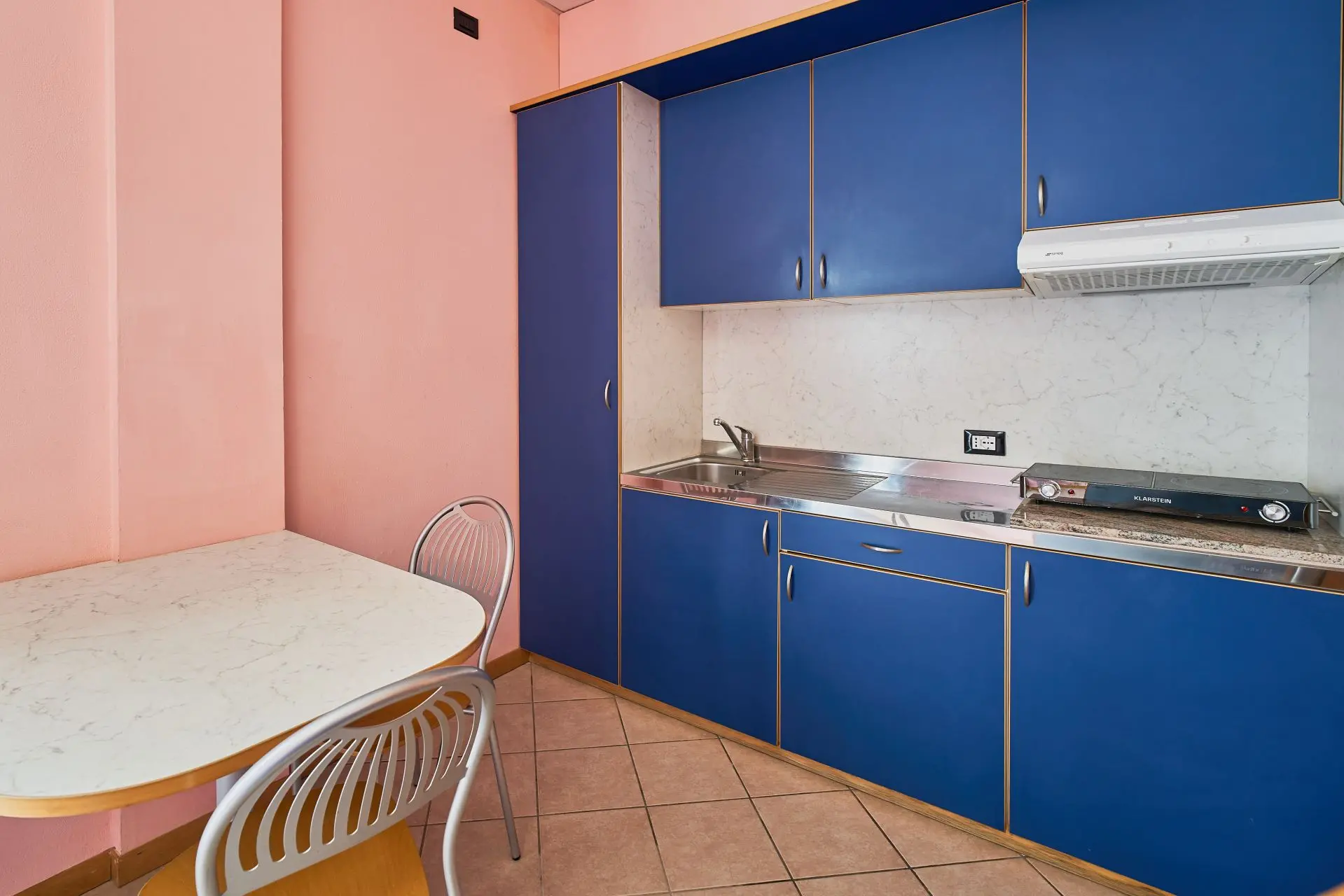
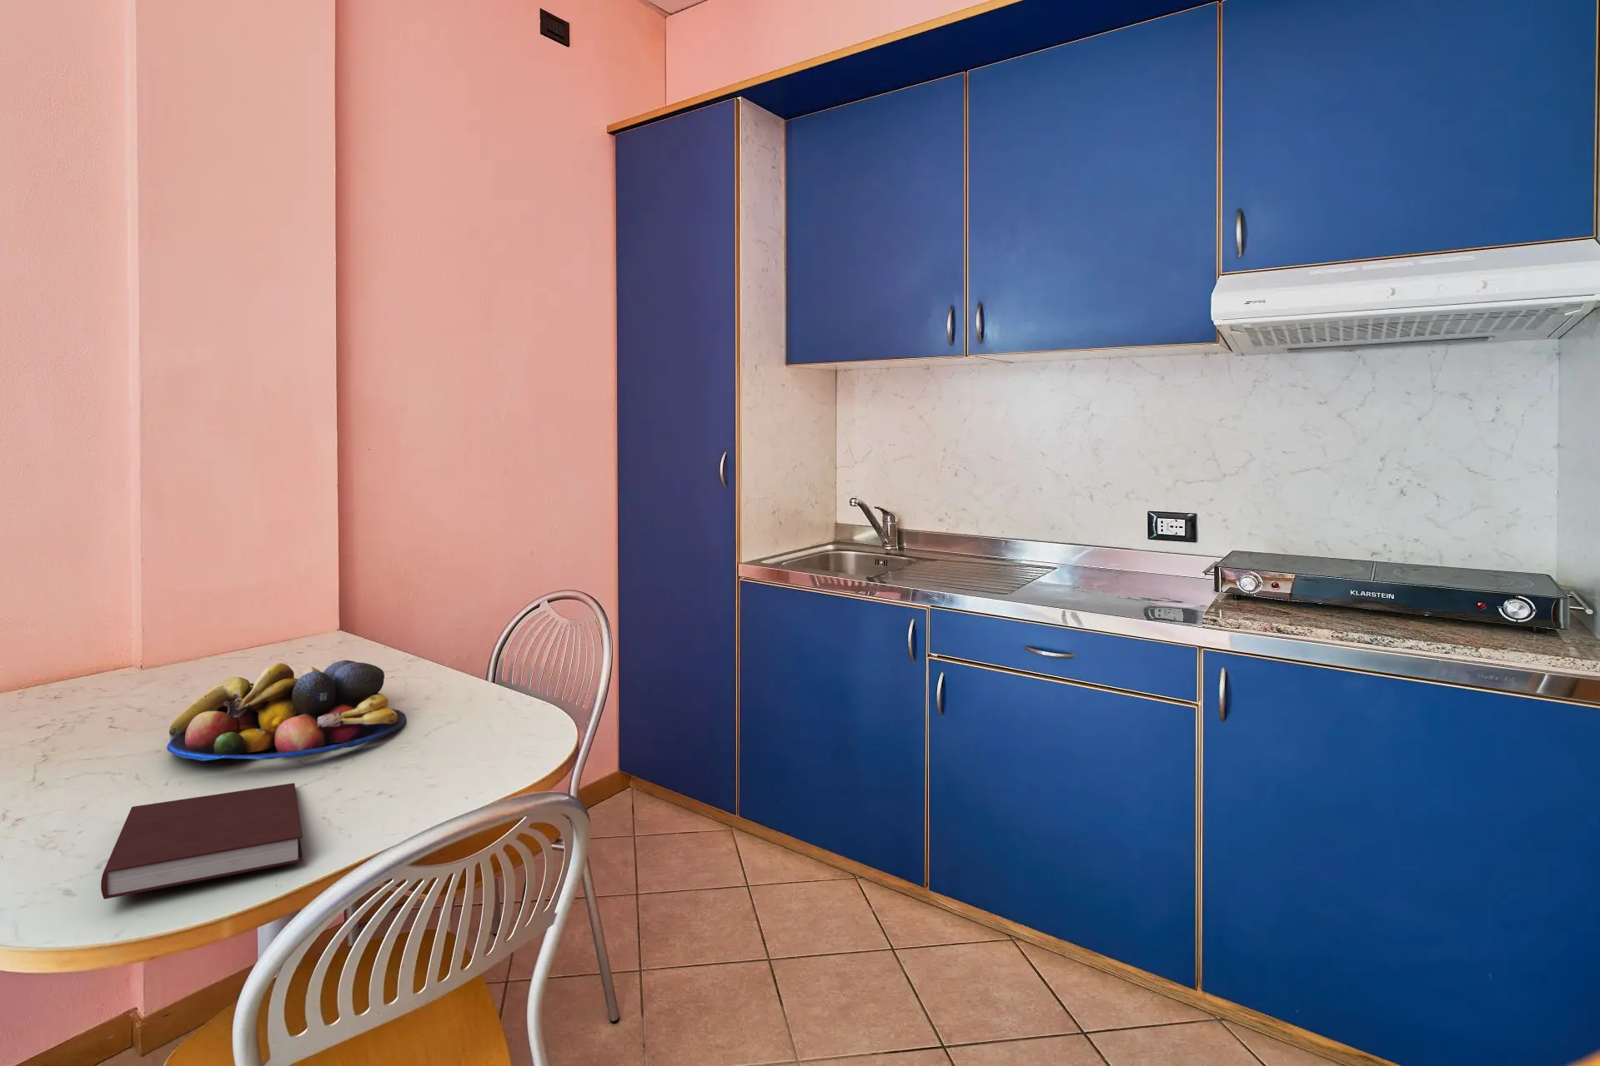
+ notebook [100,782,304,901]
+ fruit bowl [165,659,407,761]
